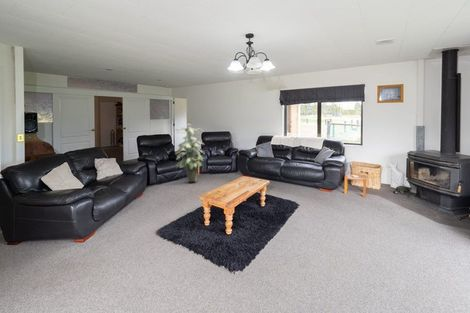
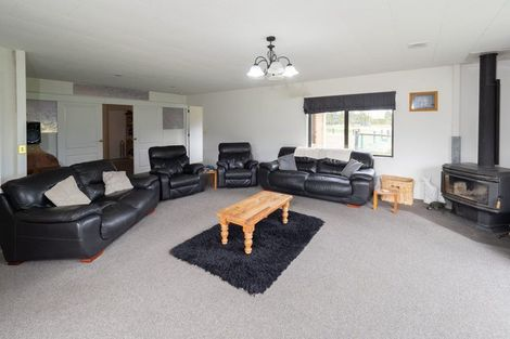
- indoor plant [174,123,206,183]
